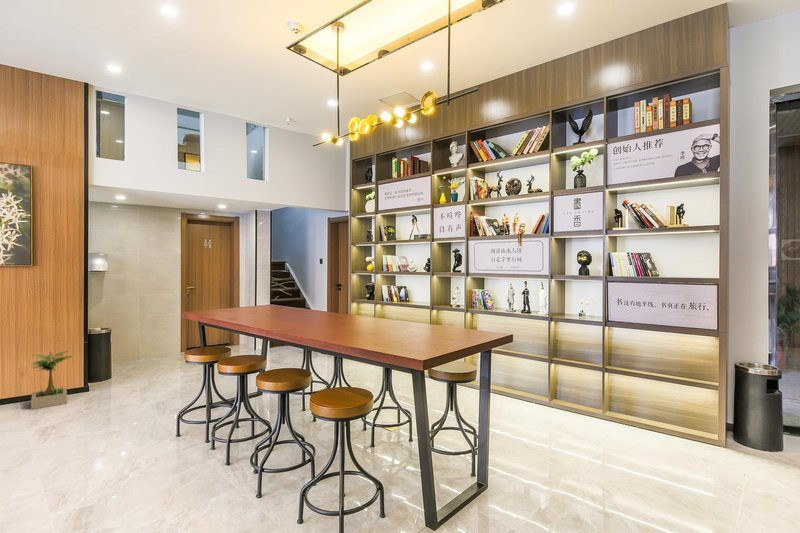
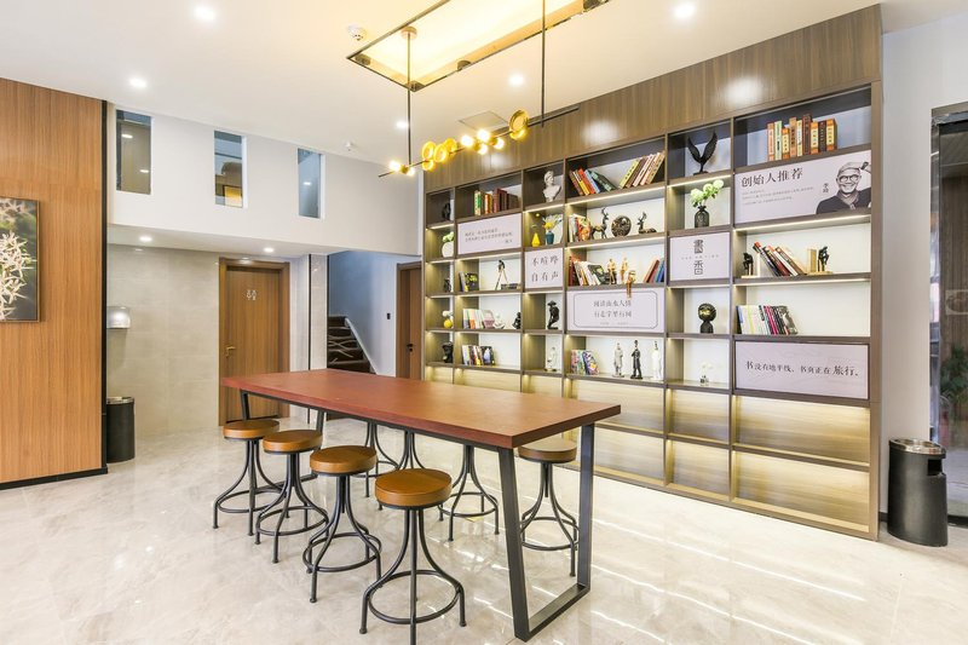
- potted plant [30,350,74,410]
